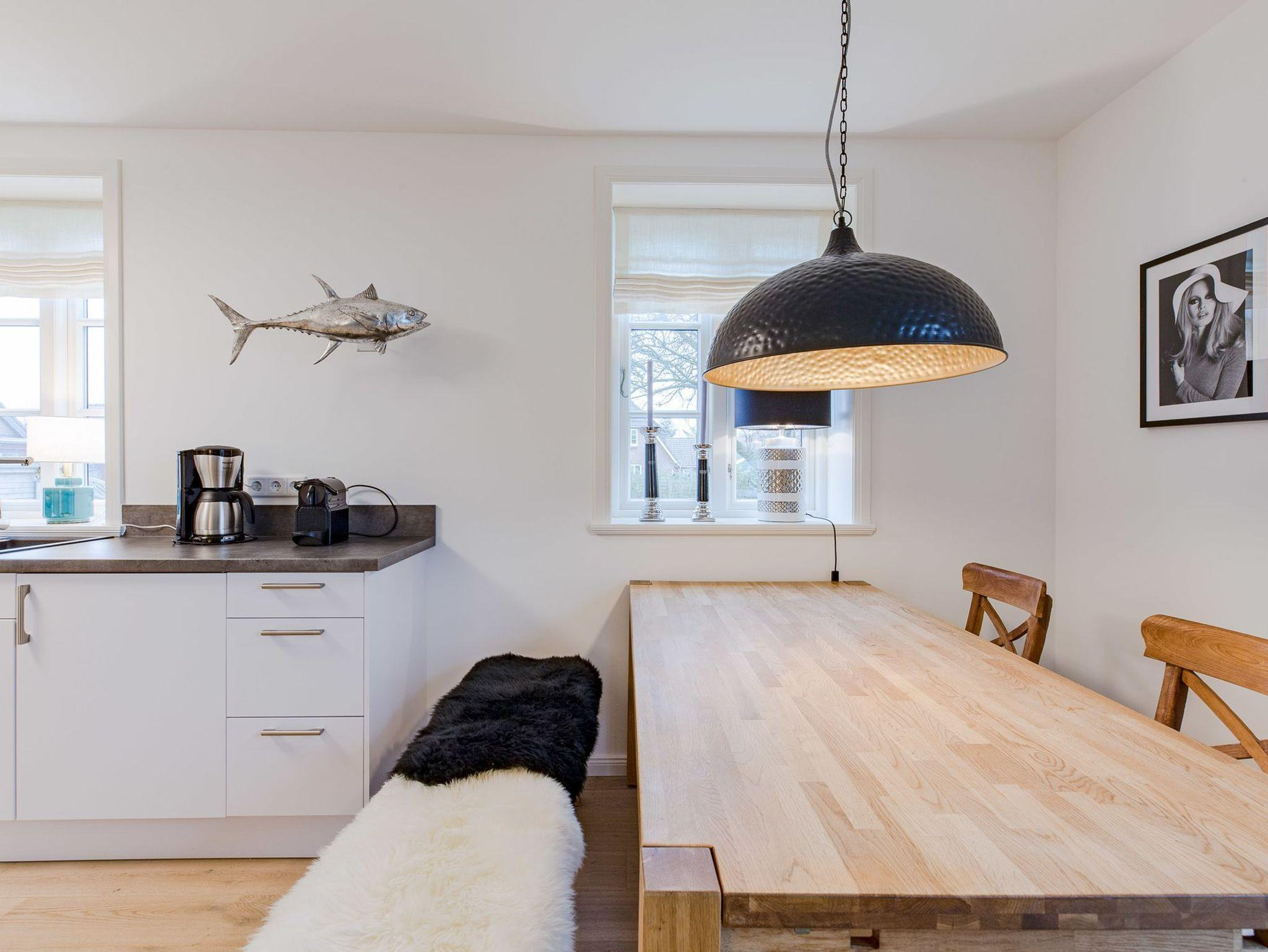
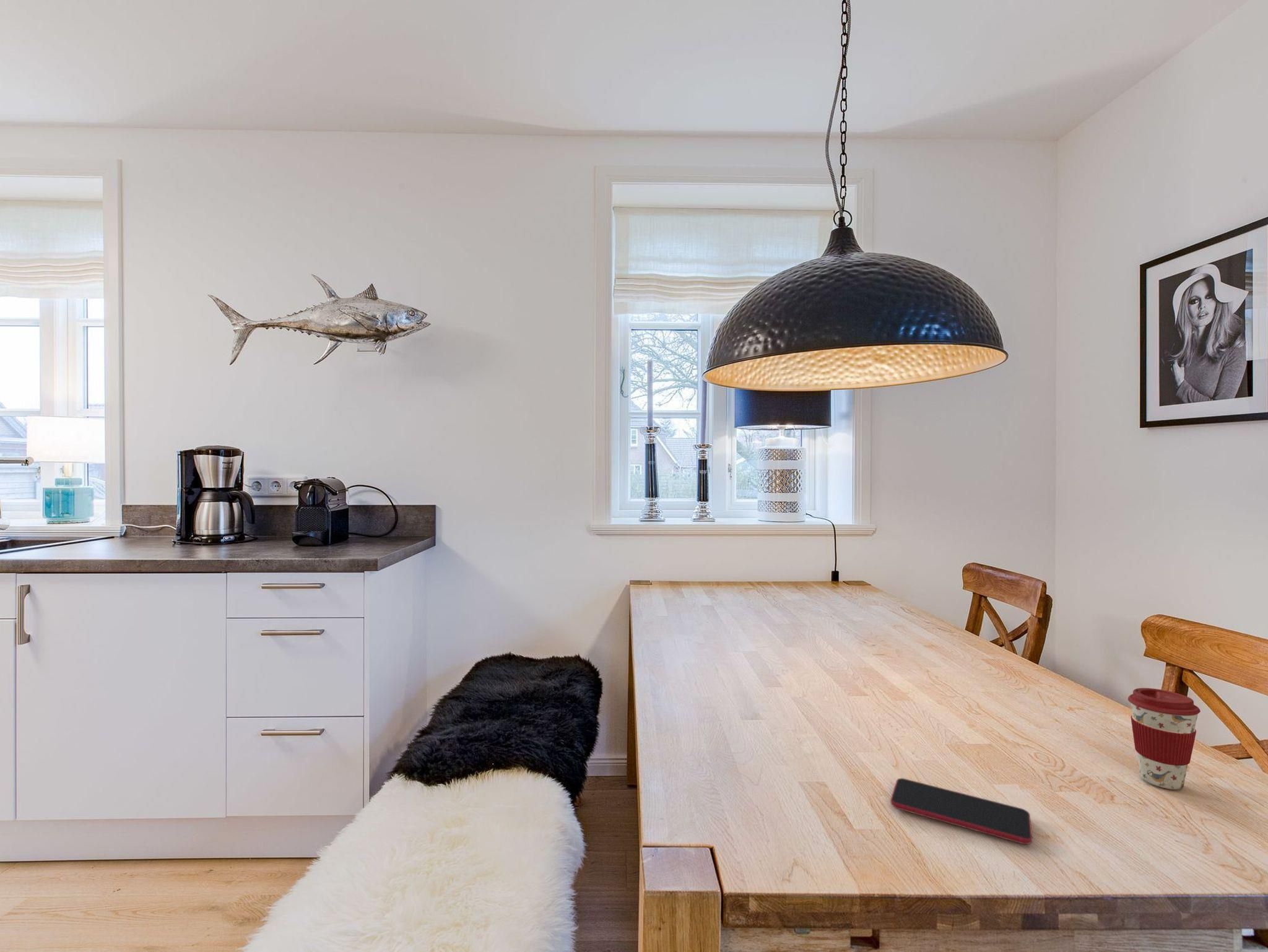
+ smartphone [890,777,1033,845]
+ coffee cup [1127,687,1201,790]
